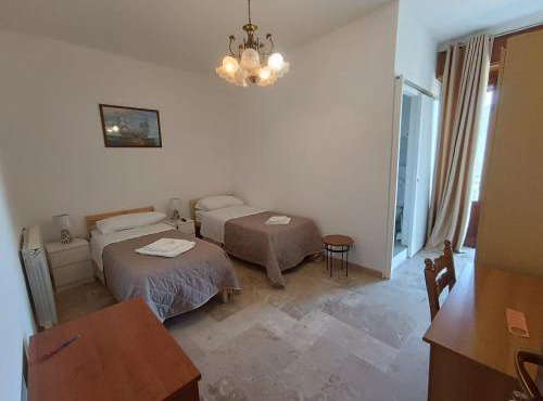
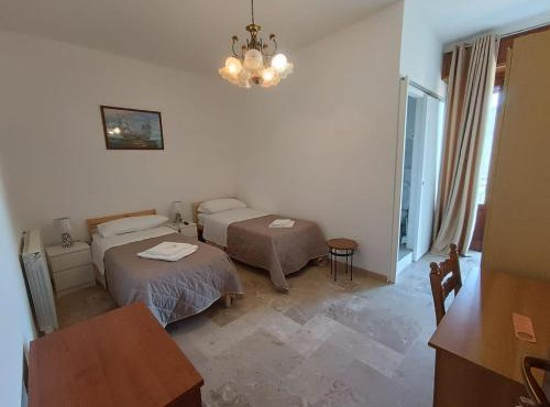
- pen [42,334,81,359]
